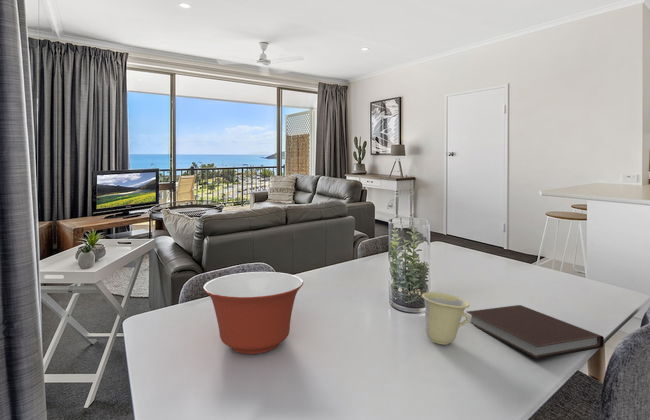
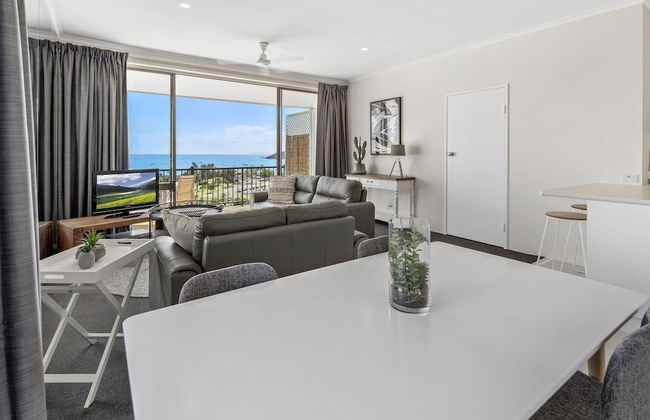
- mixing bowl [202,271,304,355]
- cup [421,291,471,346]
- notebook [466,304,605,360]
